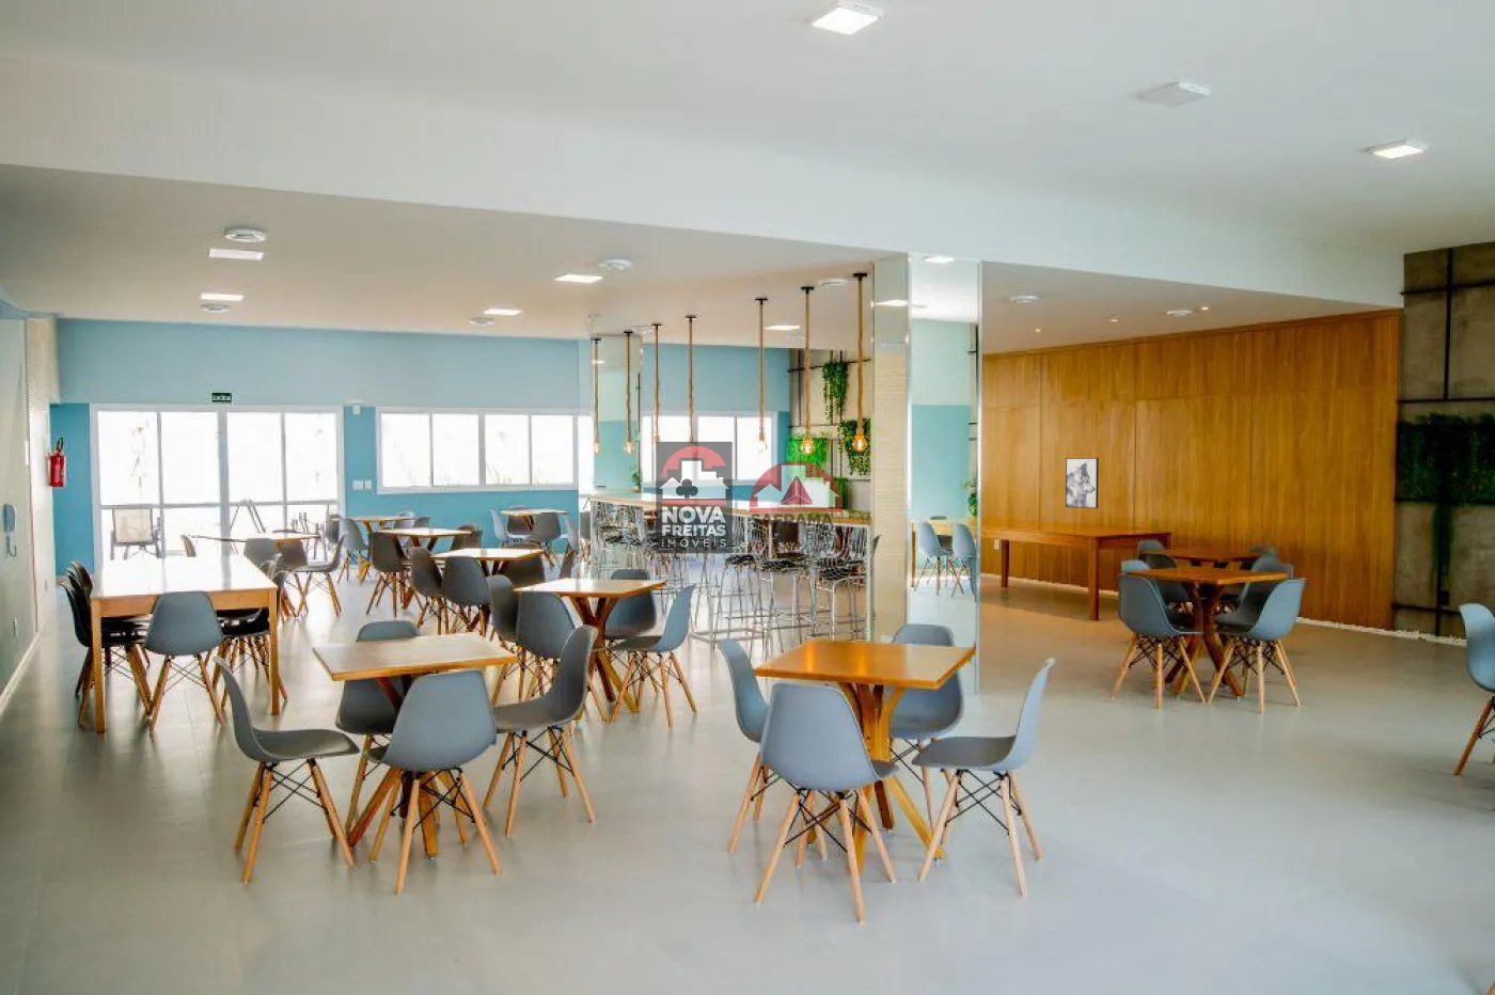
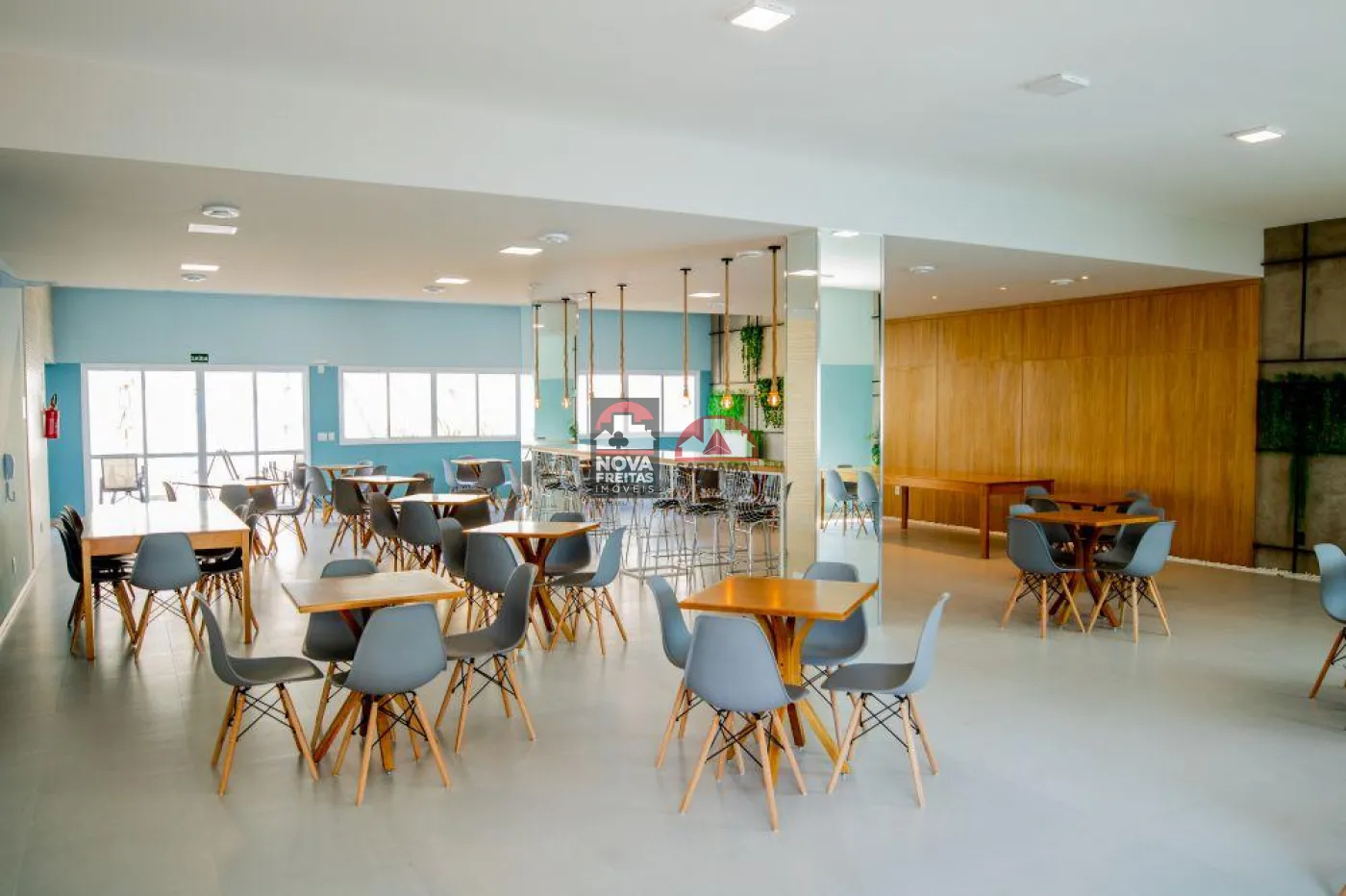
- wall art [1065,456,1100,510]
